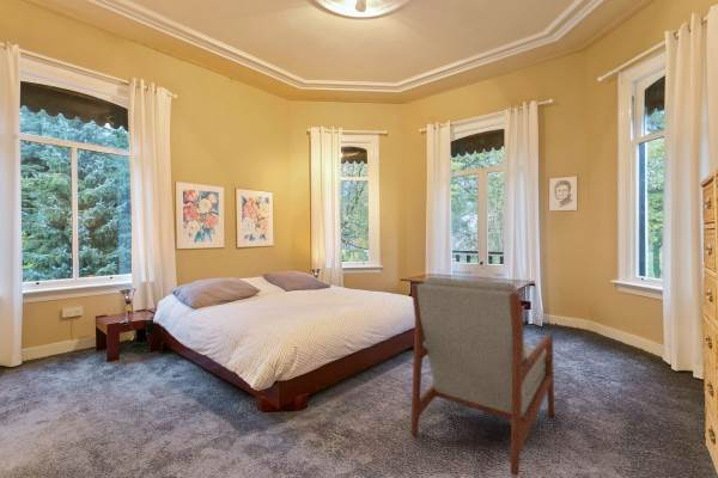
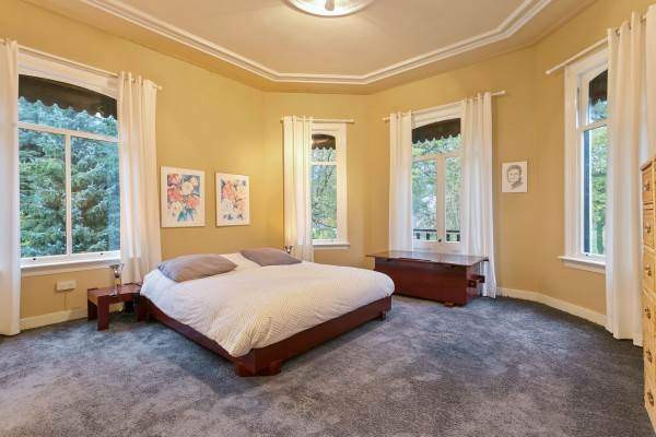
- armchair [409,276,555,477]
